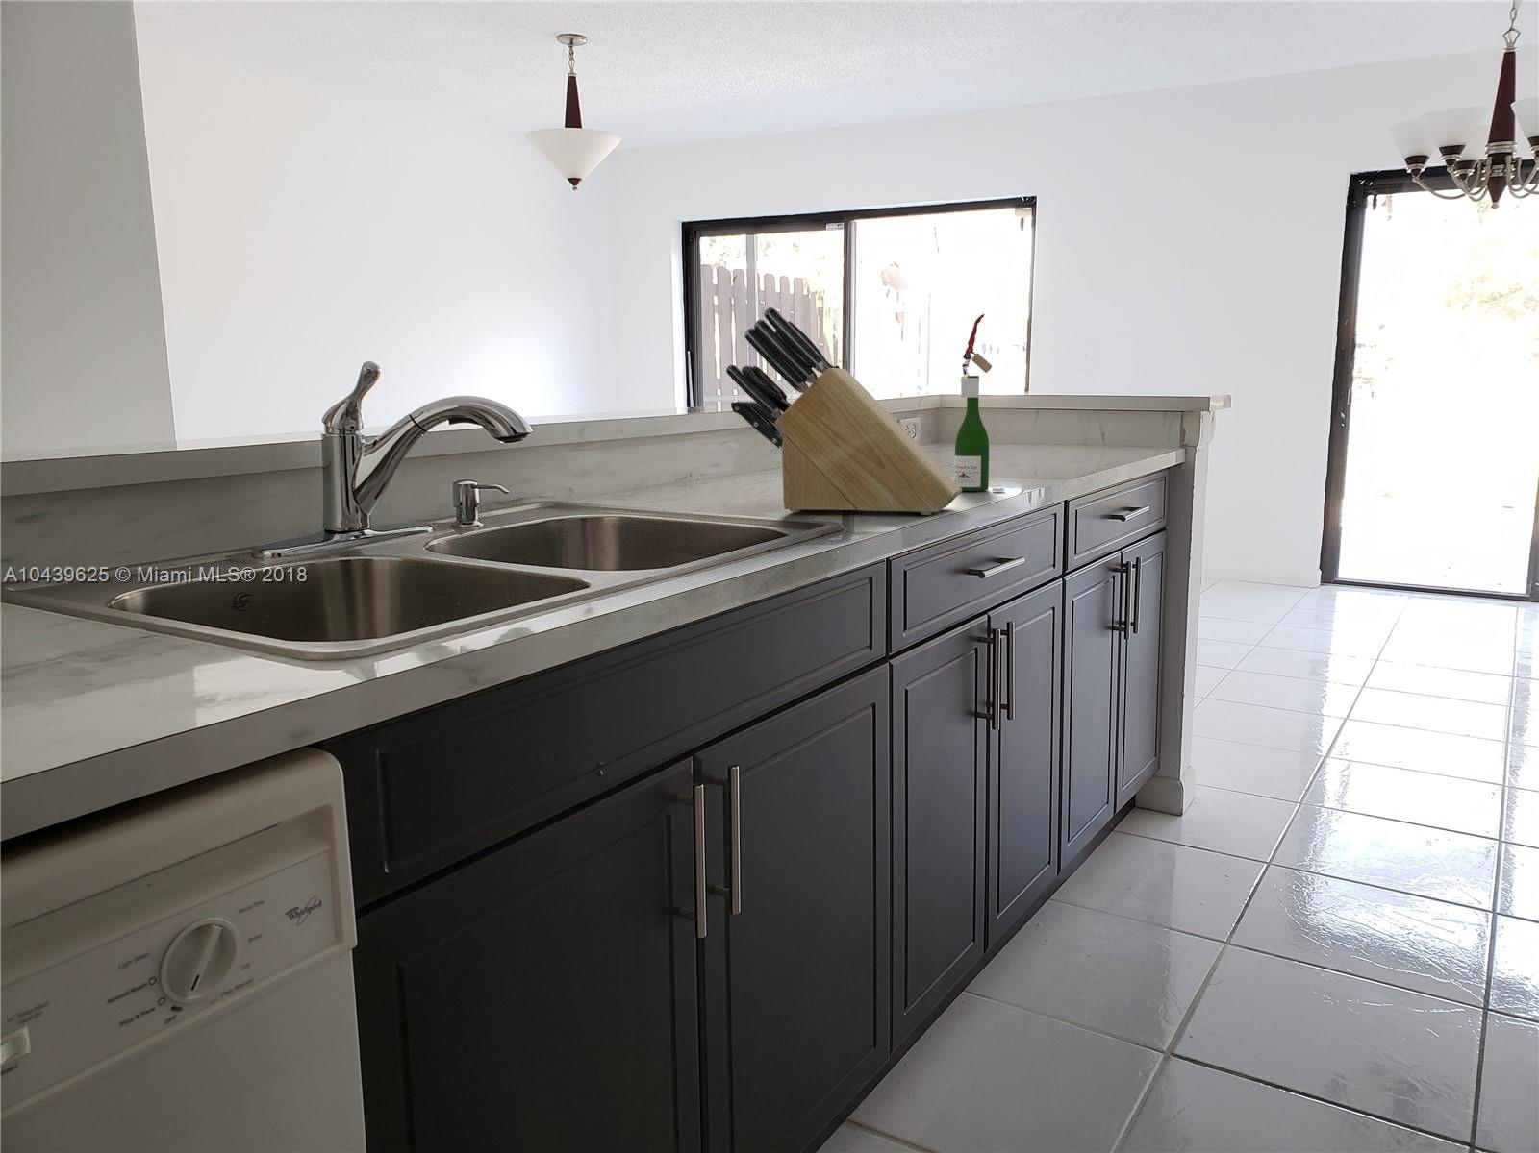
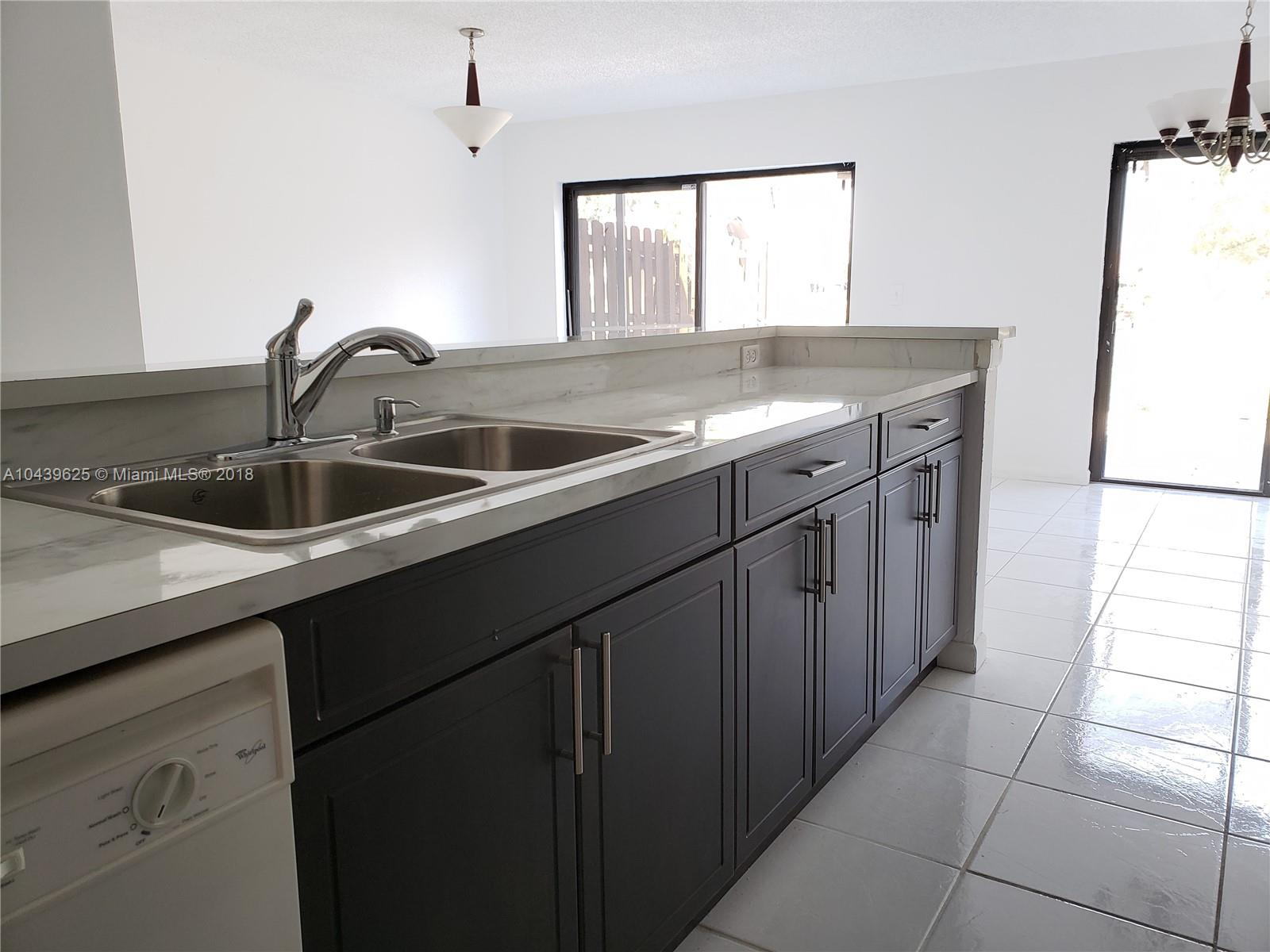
- knife block [725,306,963,516]
- wine bottle [954,314,1005,492]
